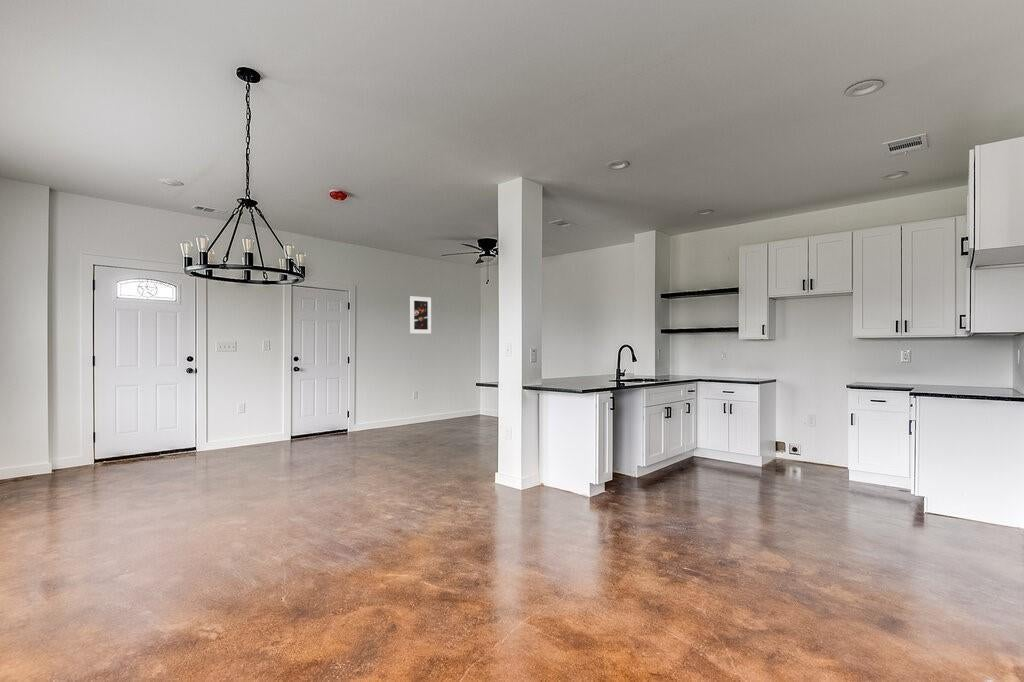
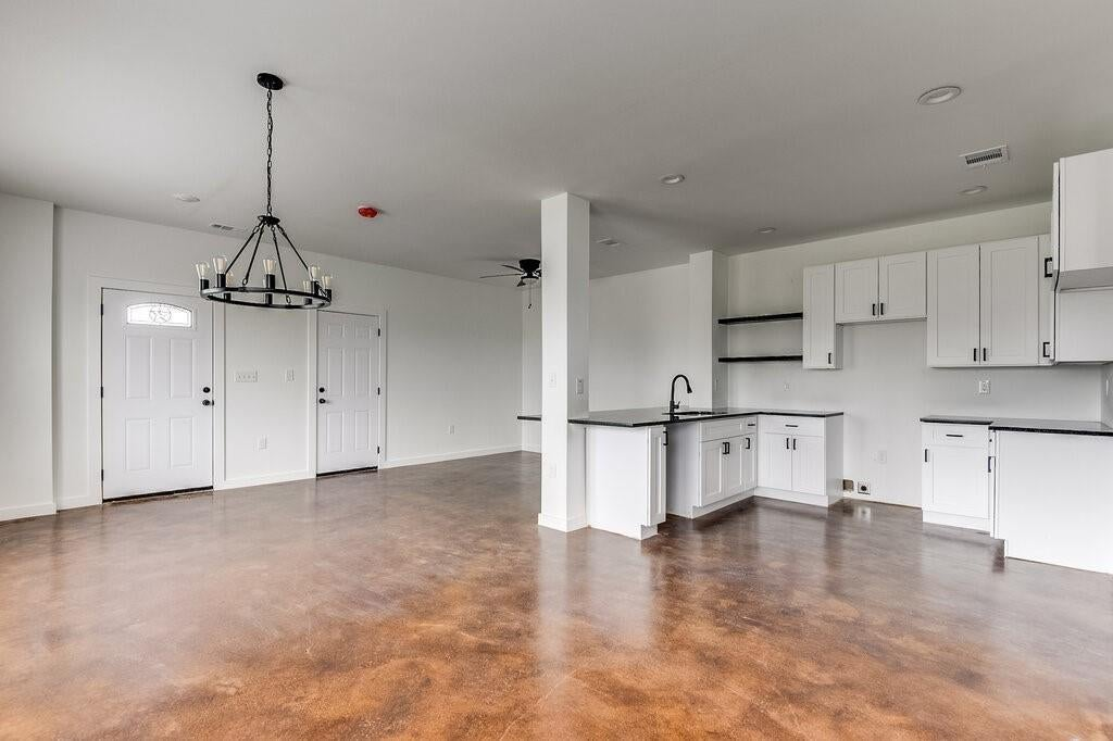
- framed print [409,295,432,335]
